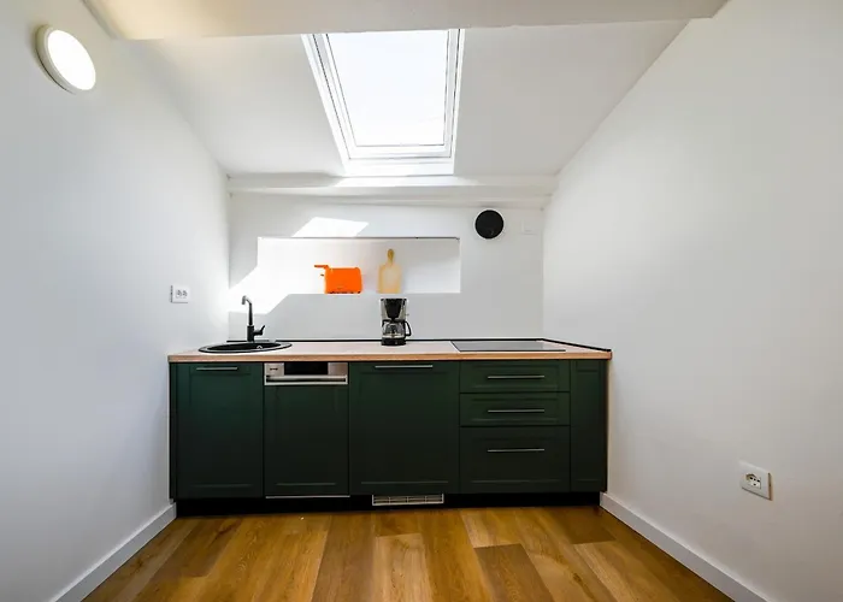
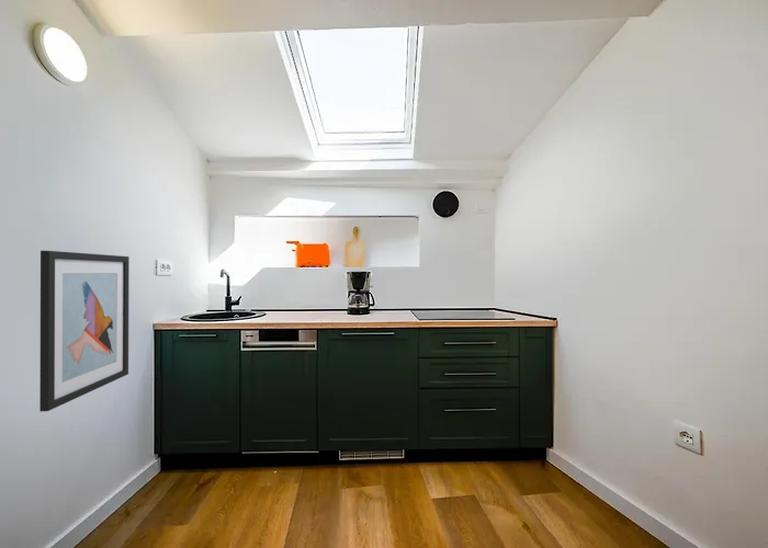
+ wall art [38,250,131,412]
